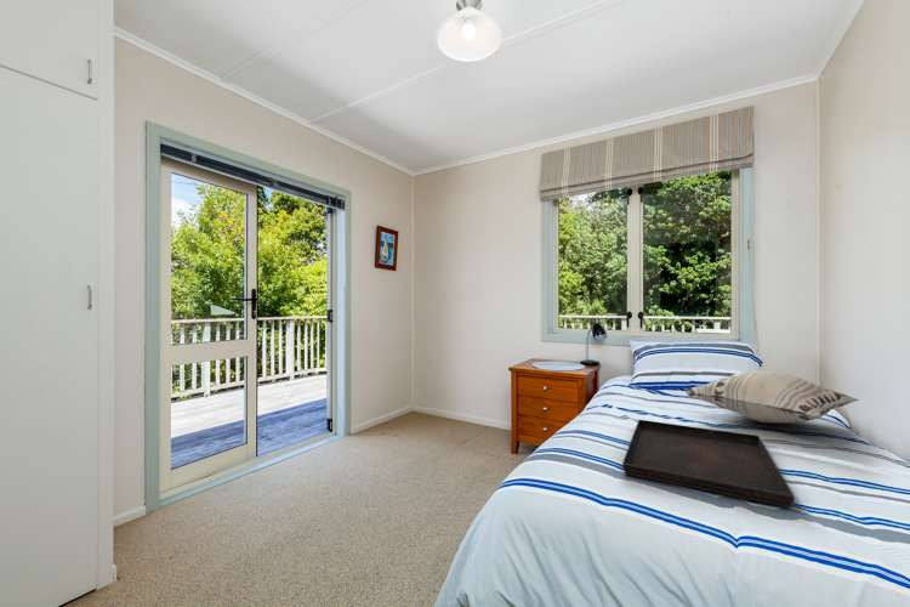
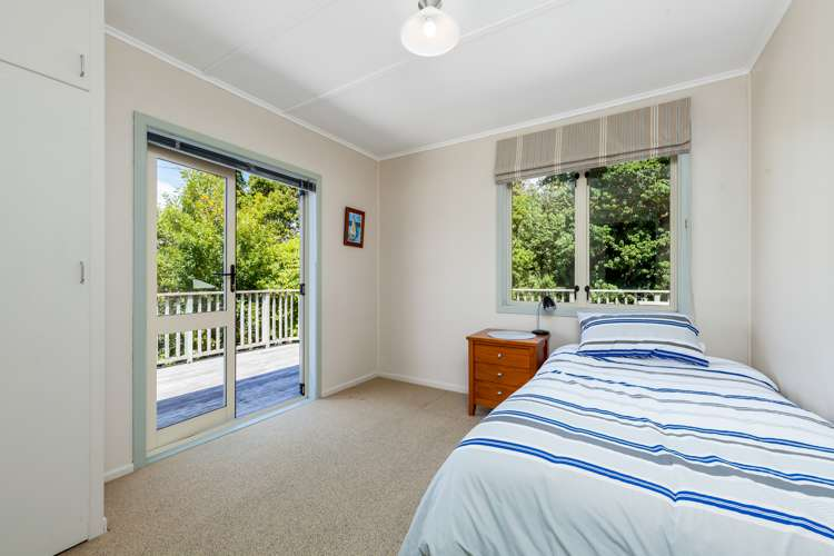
- decorative pillow [684,369,859,425]
- serving tray [621,419,796,509]
